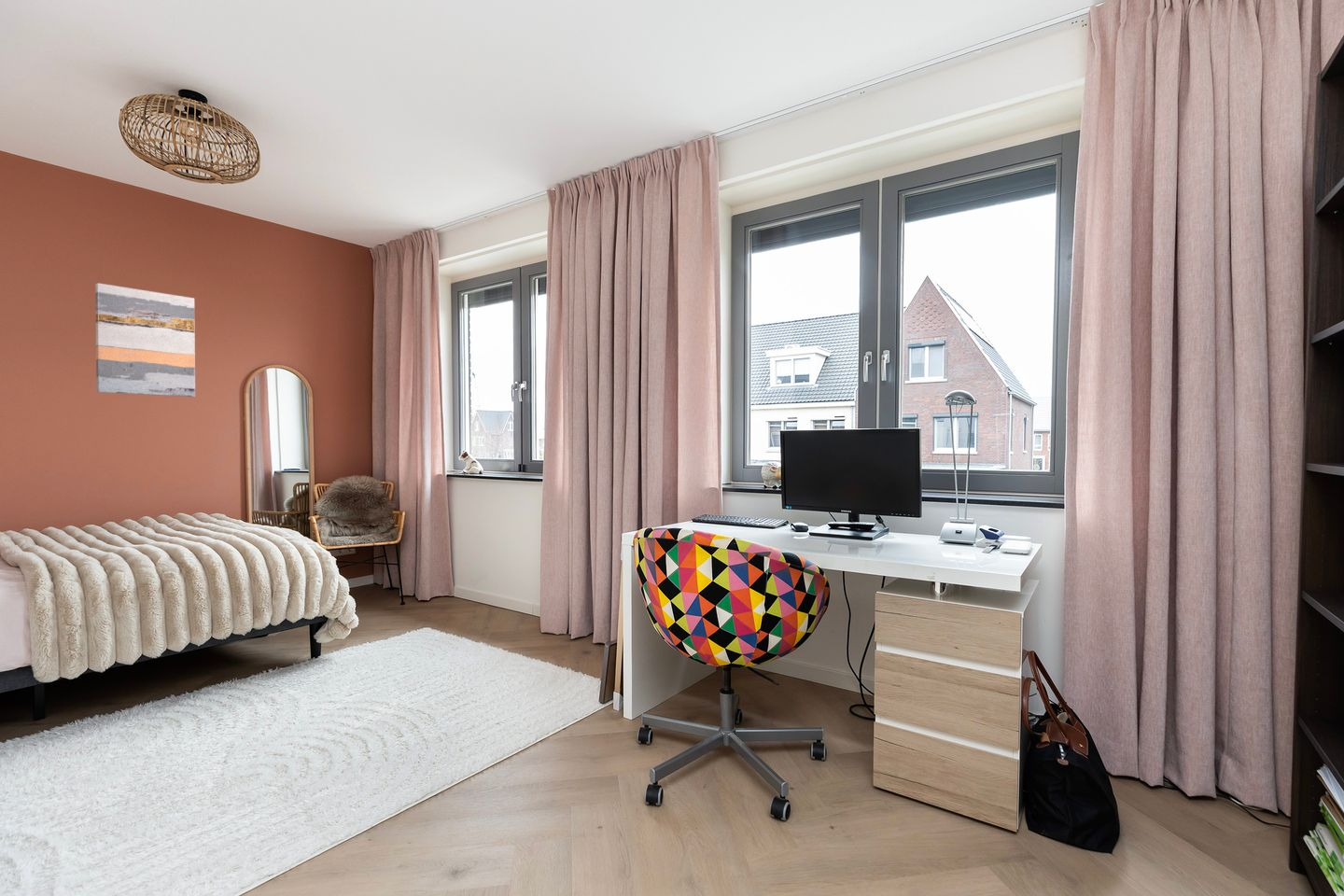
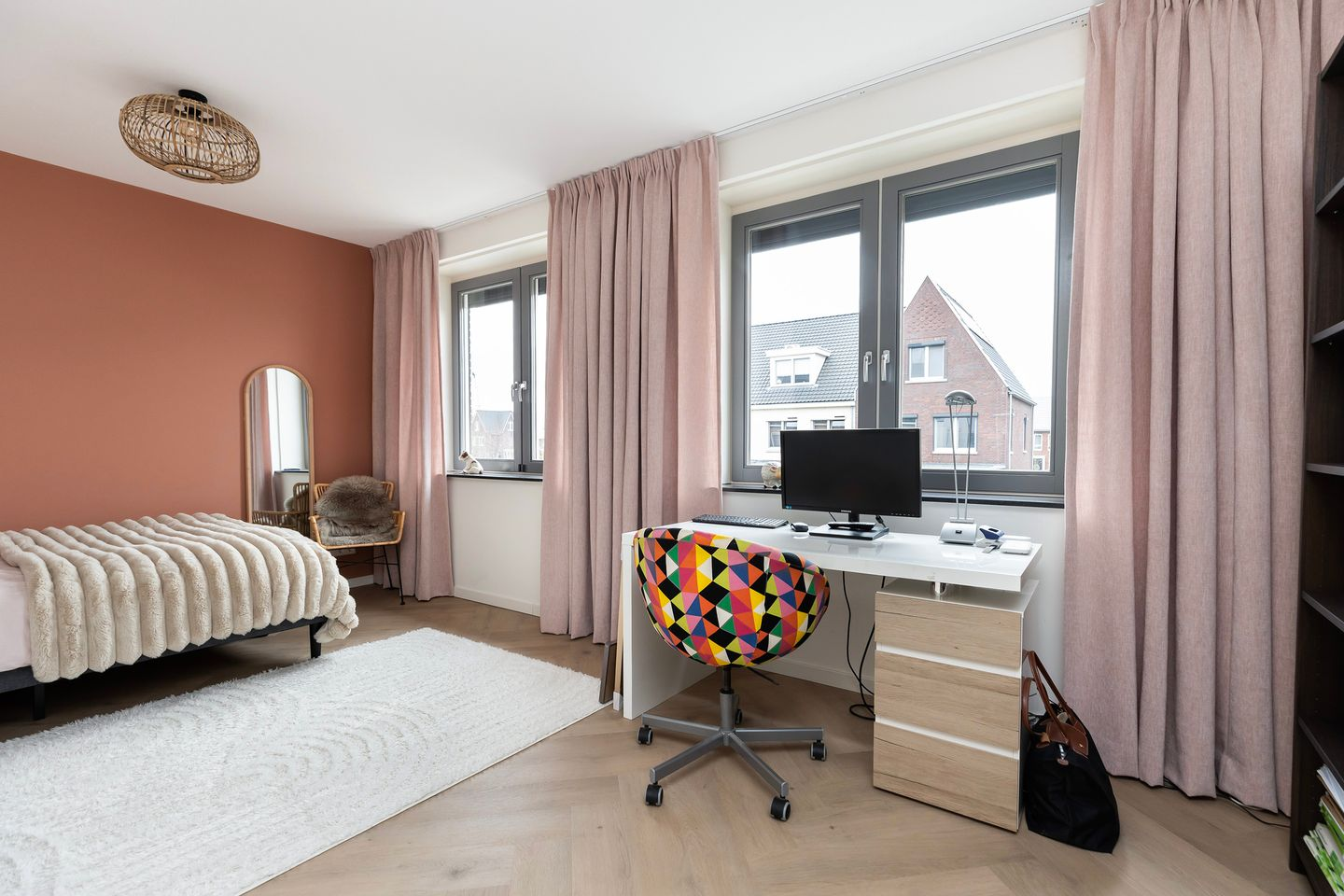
- wall art [94,282,196,398]
